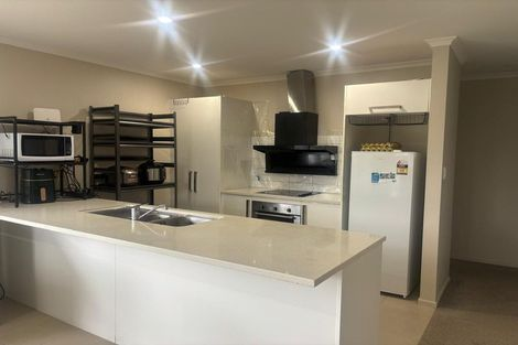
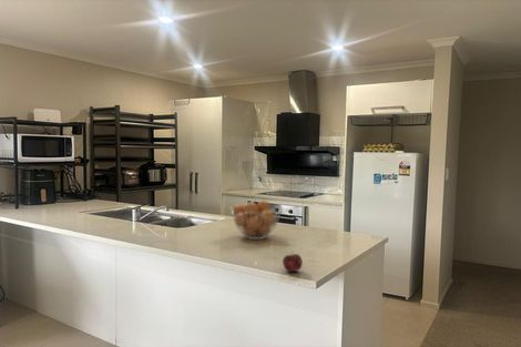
+ apple [282,252,304,273]
+ fruit basket [231,200,283,241]
